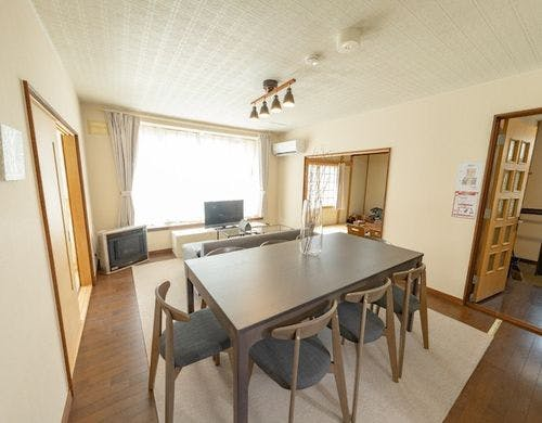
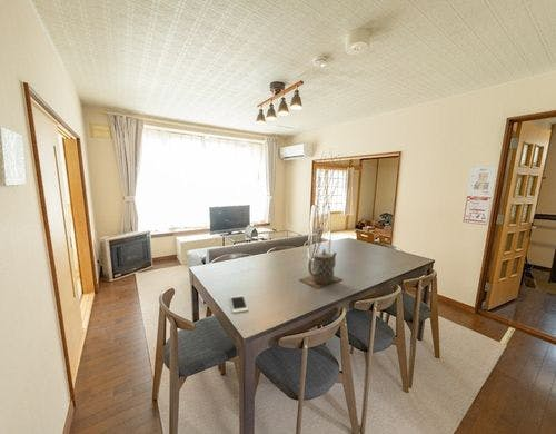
+ cell phone [229,294,249,314]
+ teapot [298,248,342,290]
